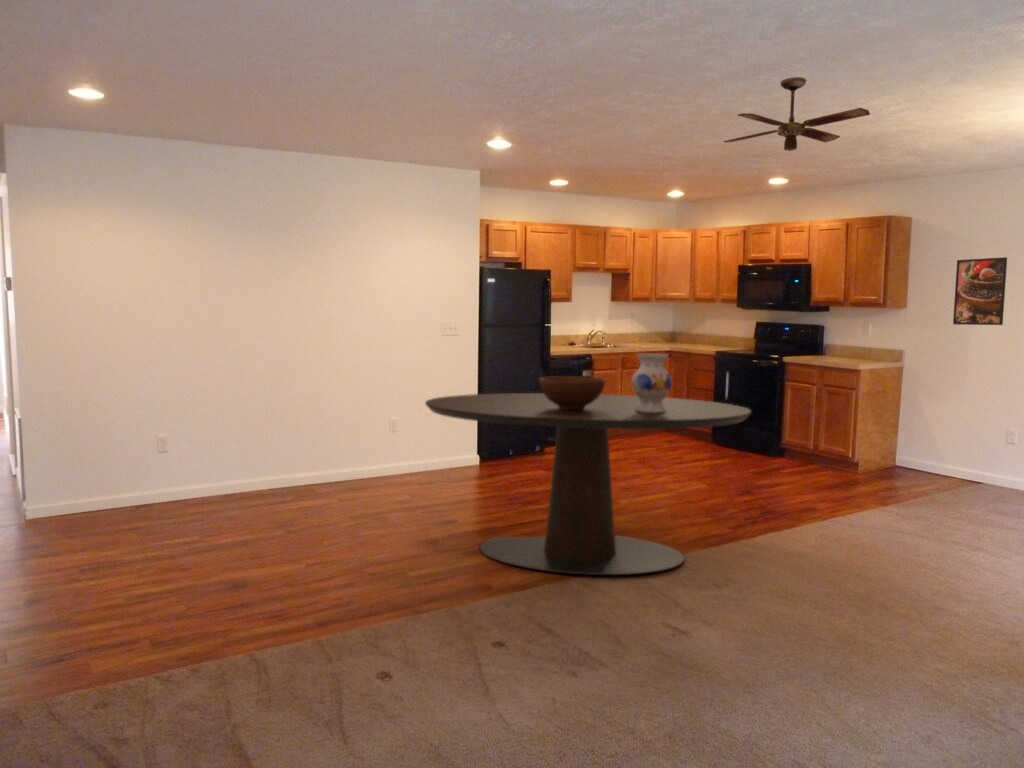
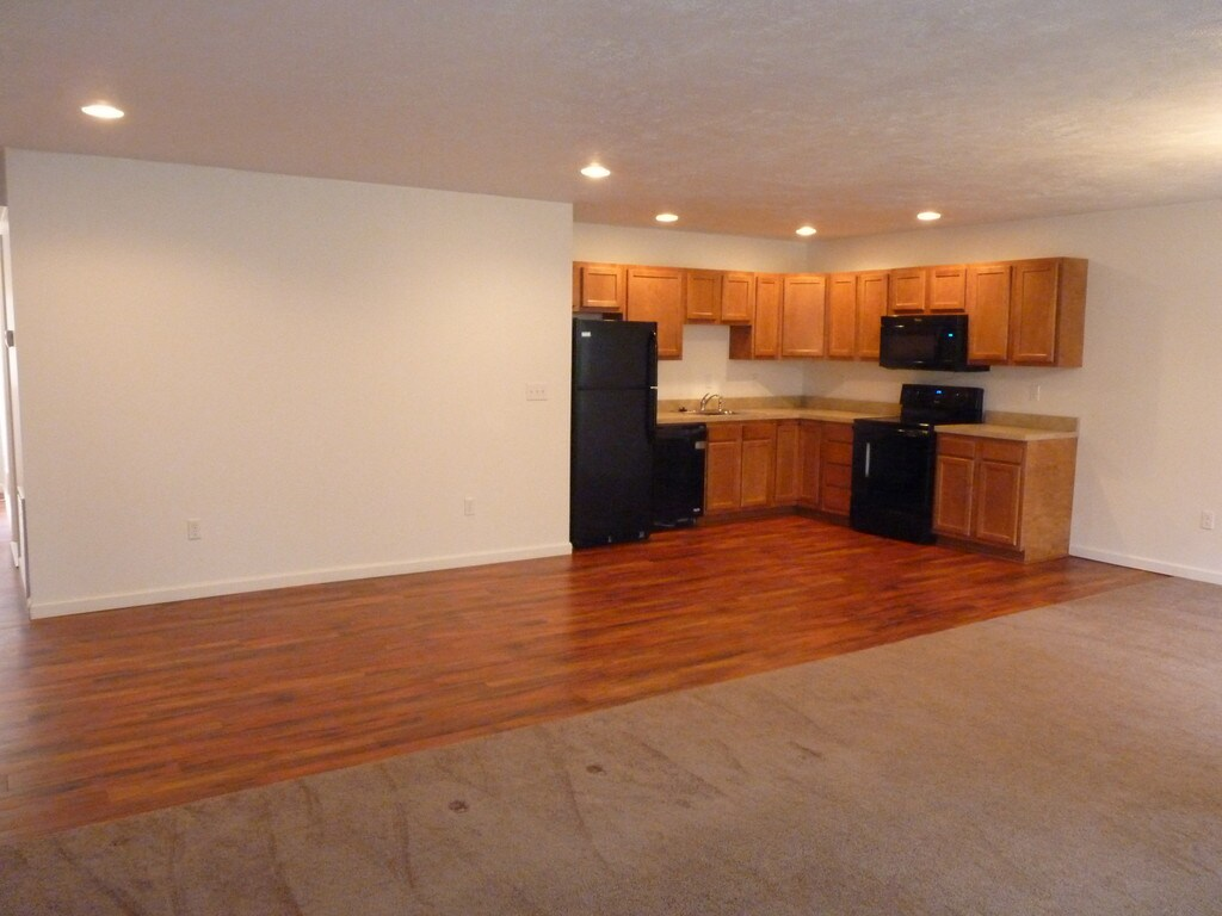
- fruit bowl [538,375,606,410]
- dining table [424,392,752,576]
- vase [630,353,673,413]
- ceiling fan [723,76,871,152]
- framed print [952,256,1008,326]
